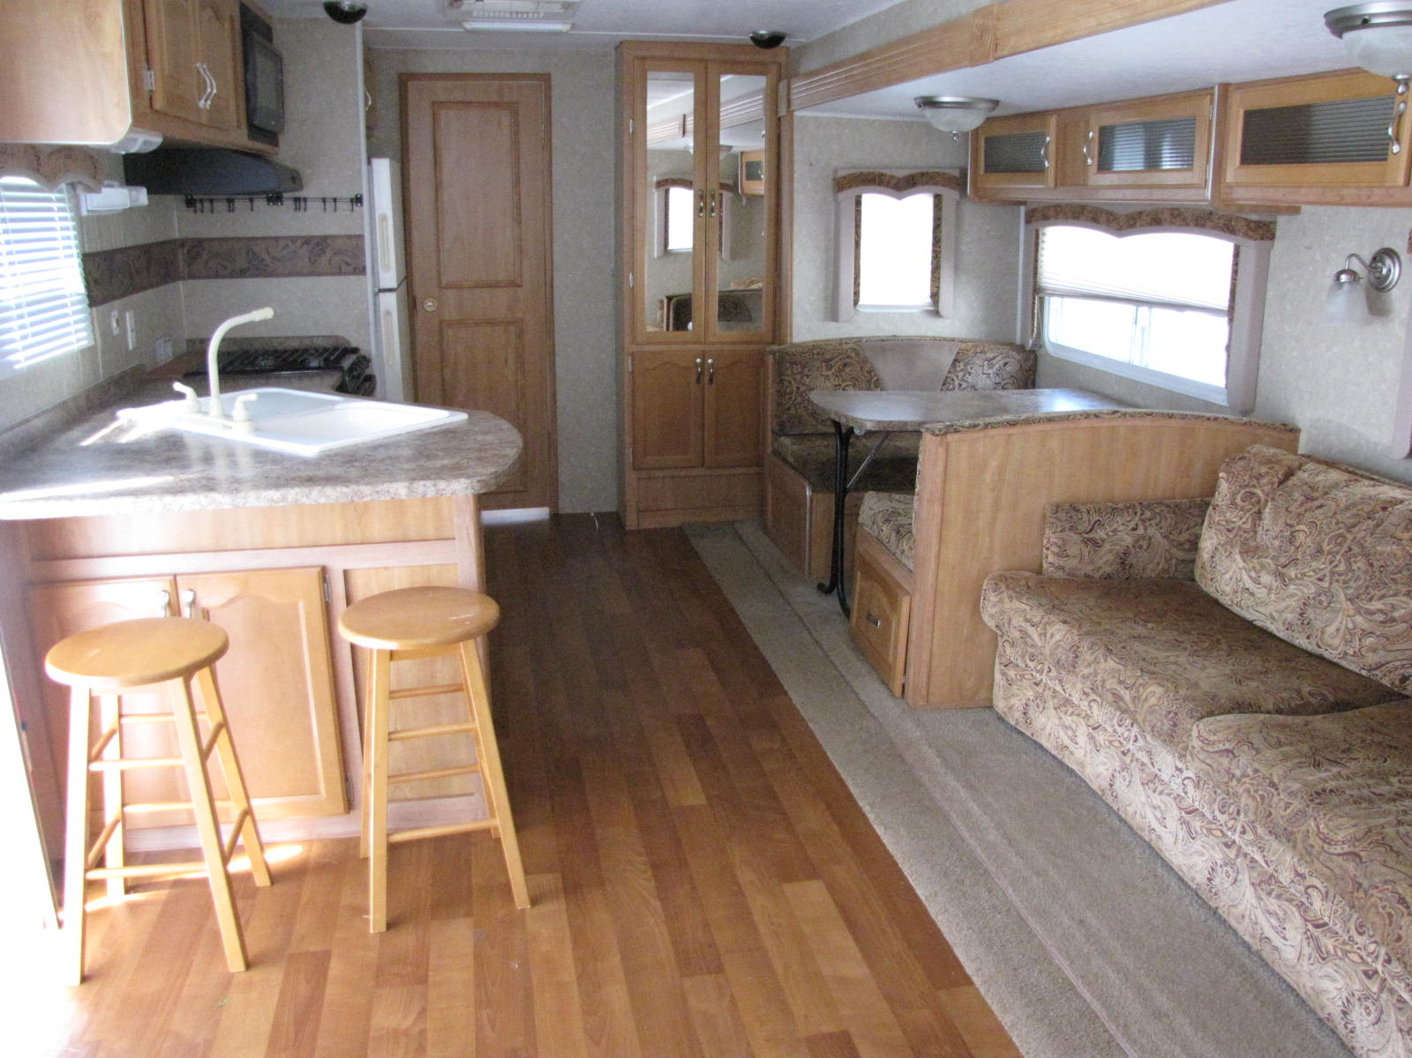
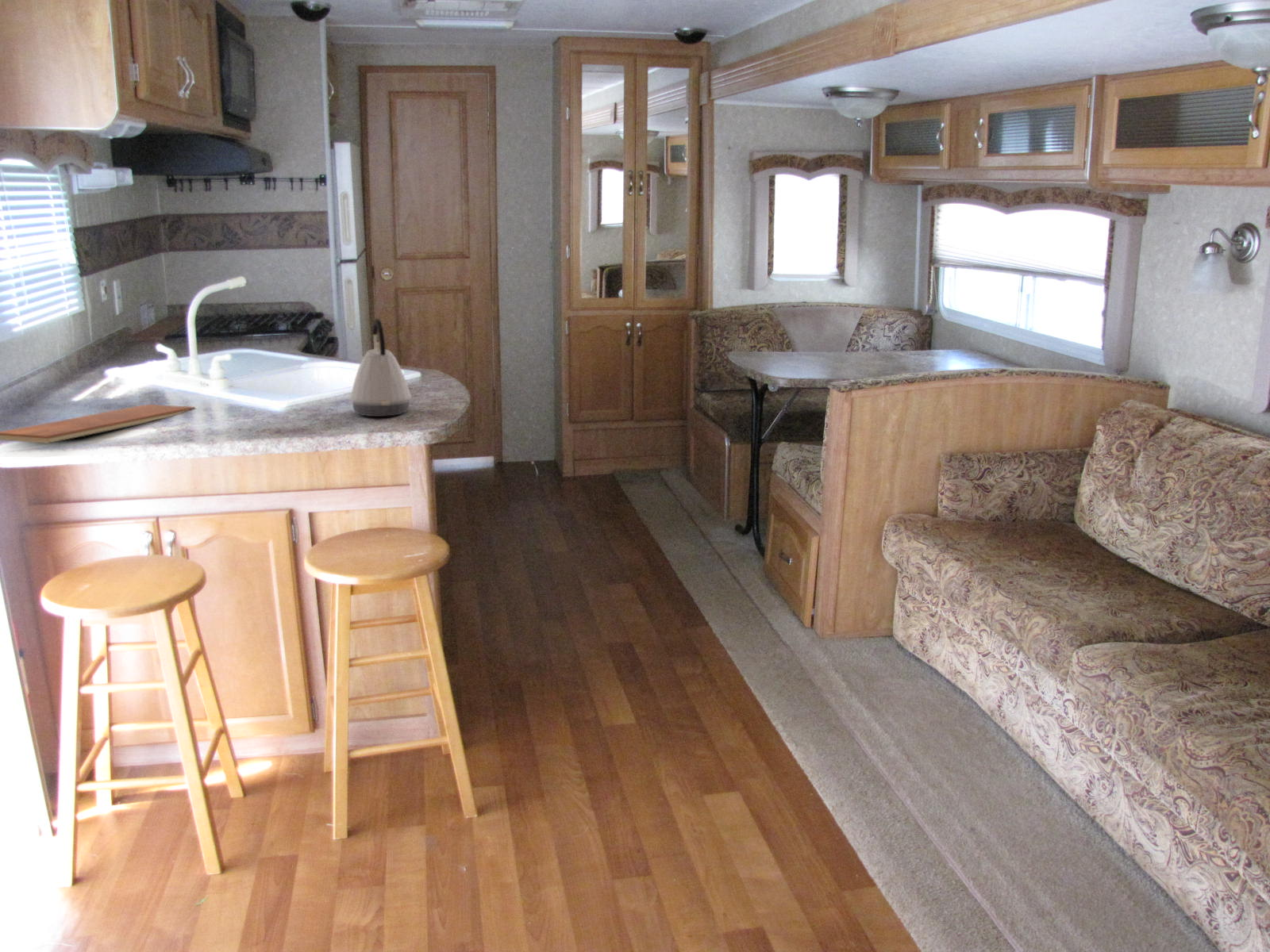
+ kettle [349,318,412,417]
+ chopping board [0,404,196,444]
